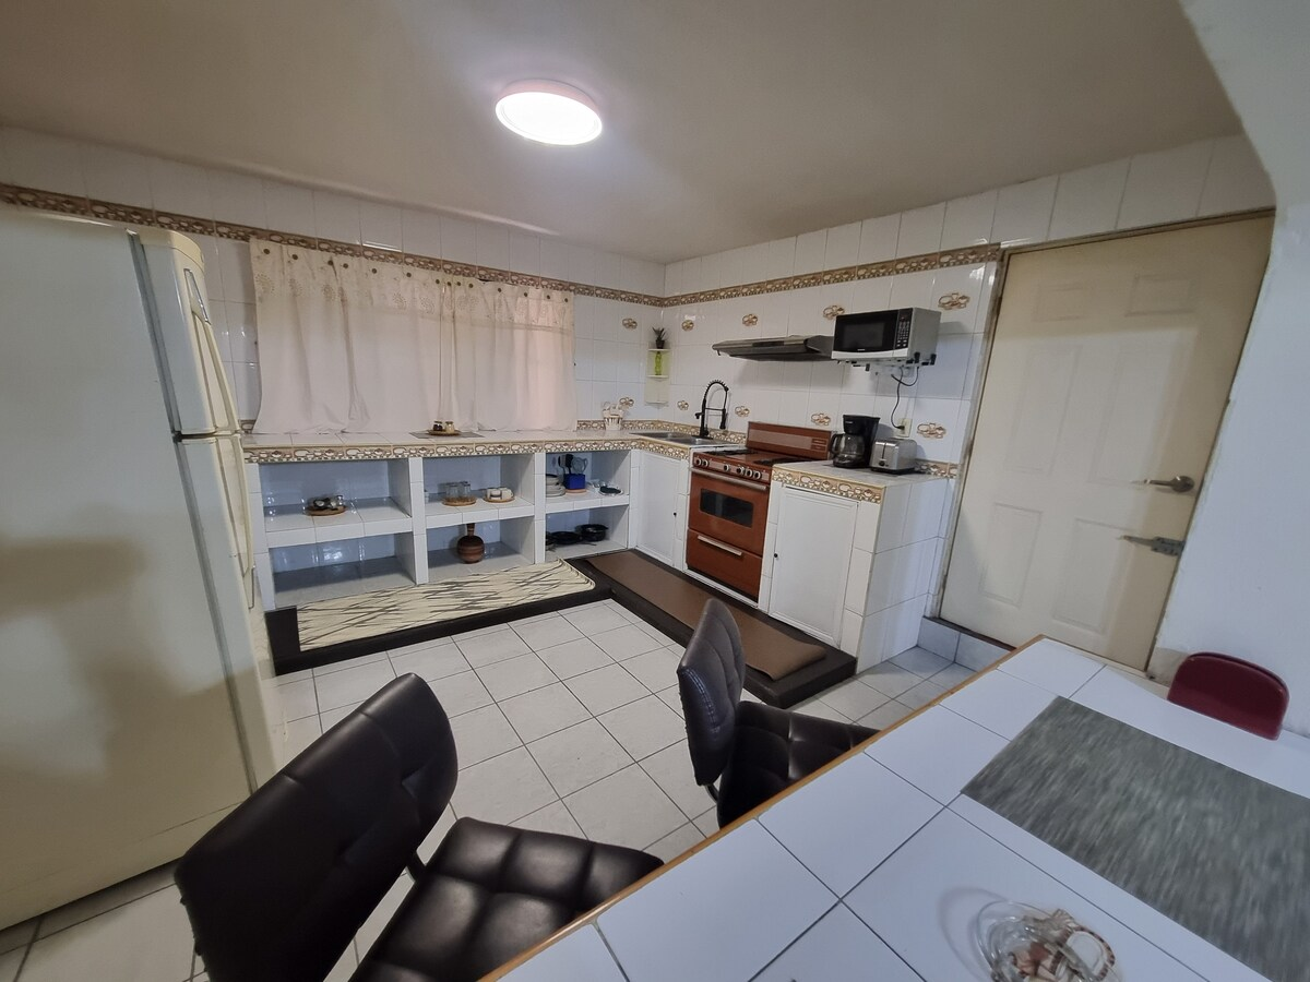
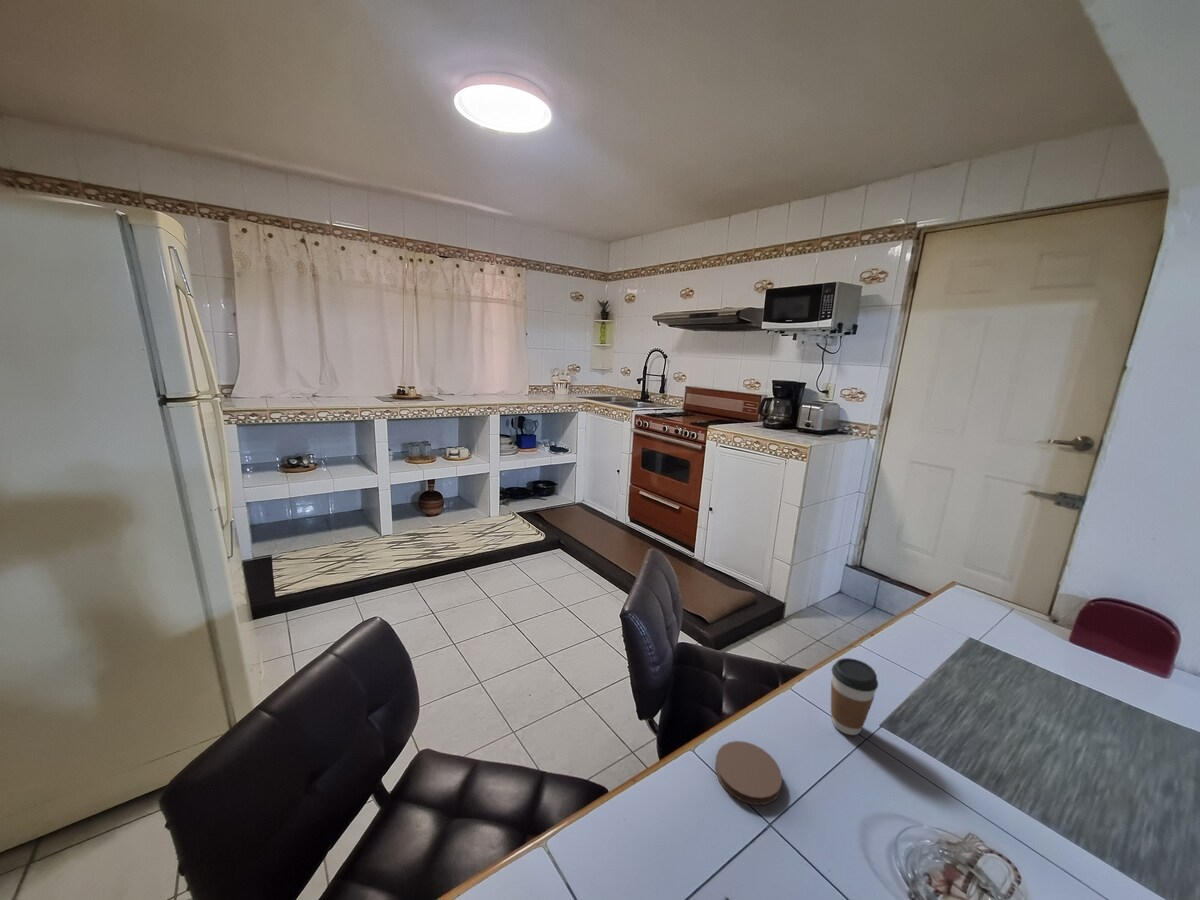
+ coaster [714,740,783,806]
+ coffee cup [830,657,879,736]
